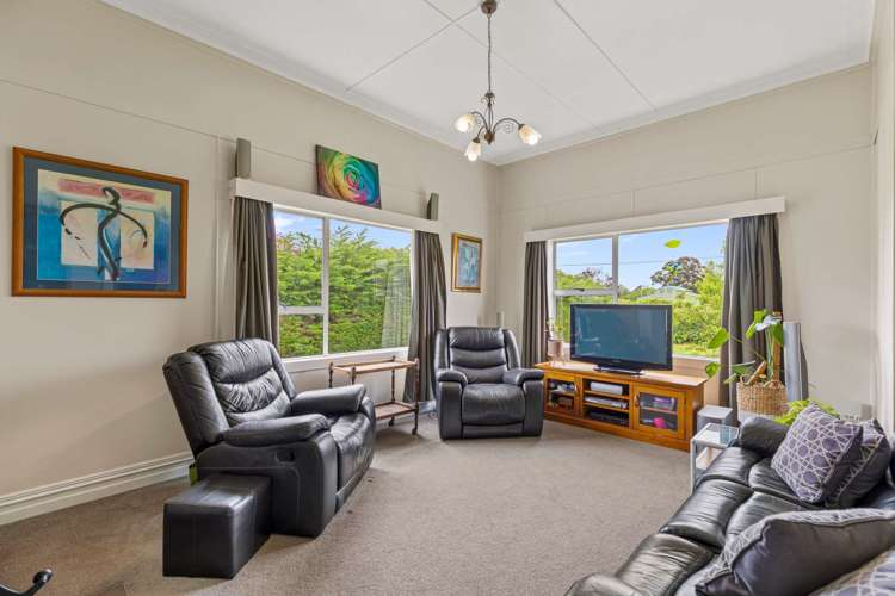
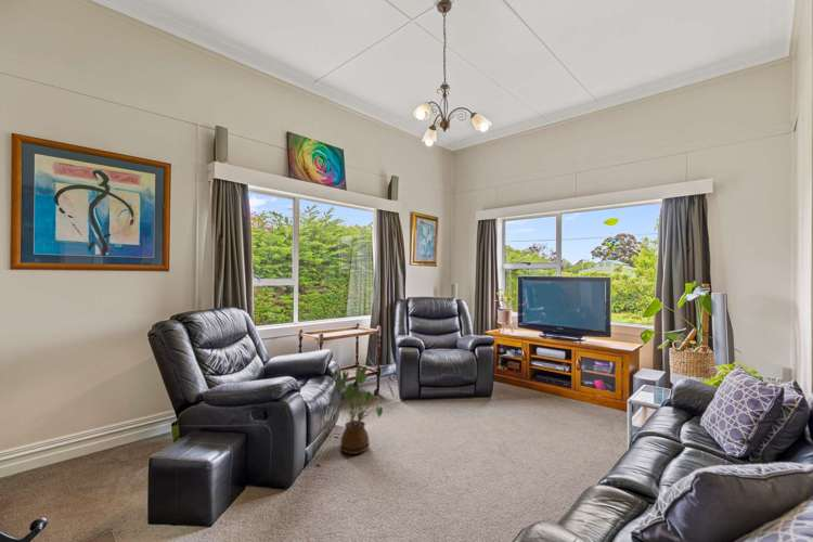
+ house plant [330,364,395,455]
